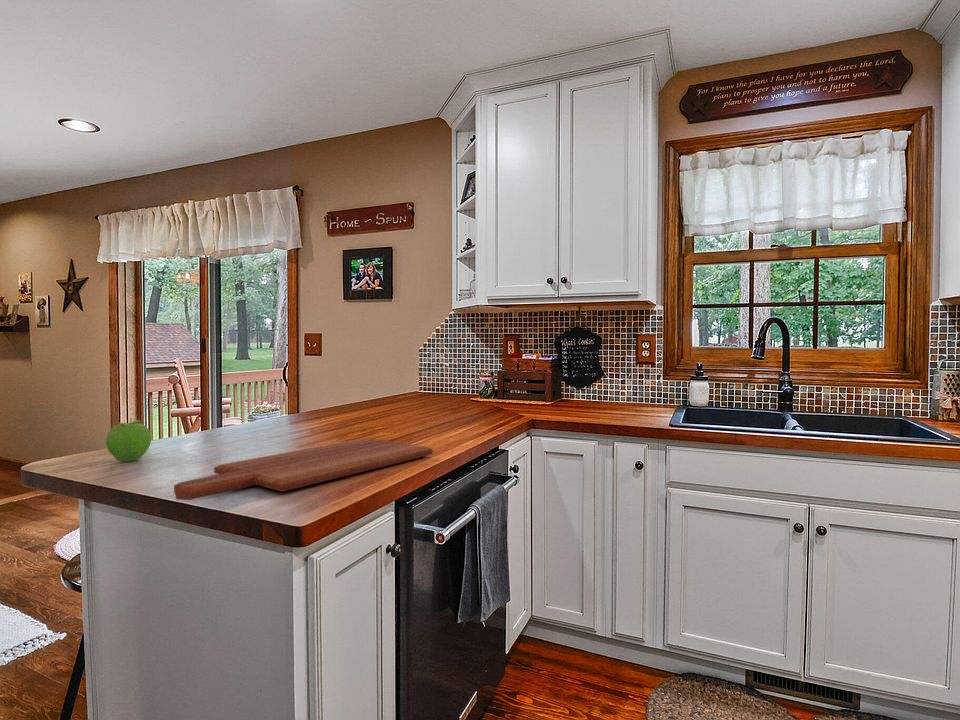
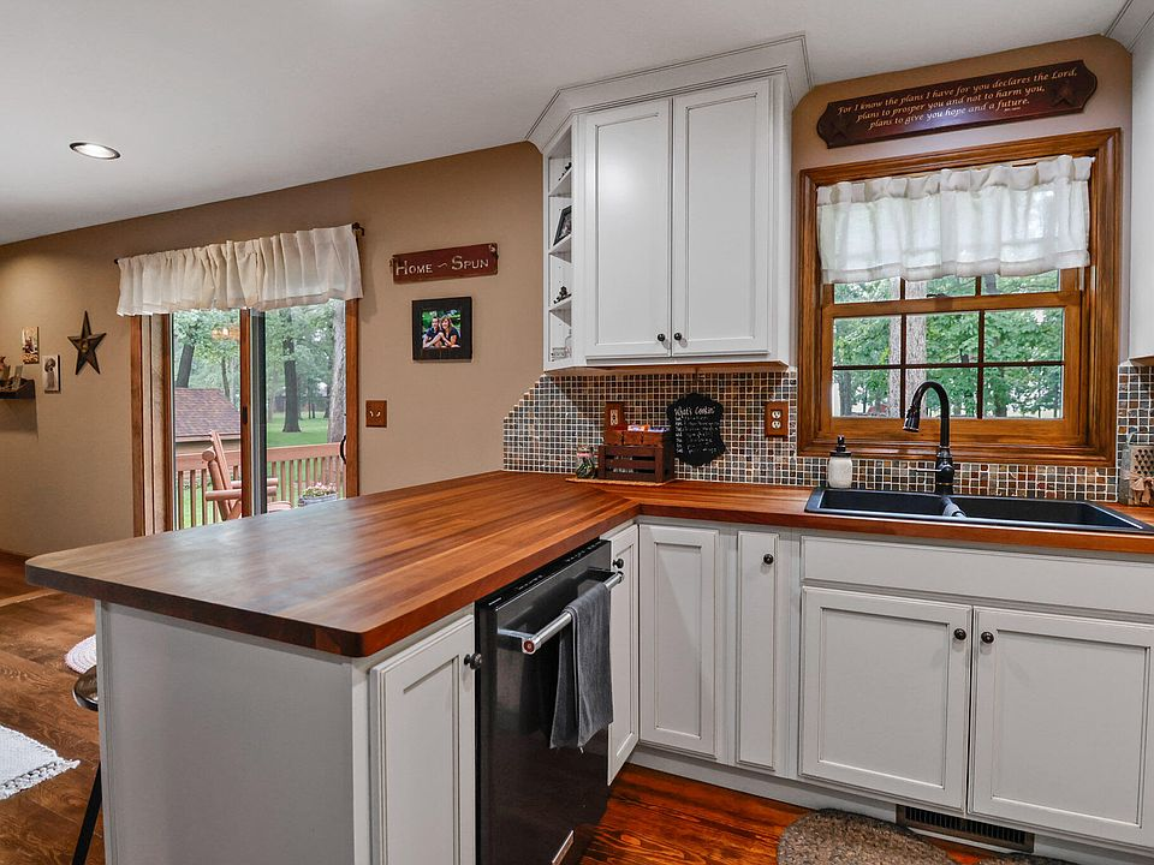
- fruit [105,417,152,462]
- cutting board [173,437,433,501]
